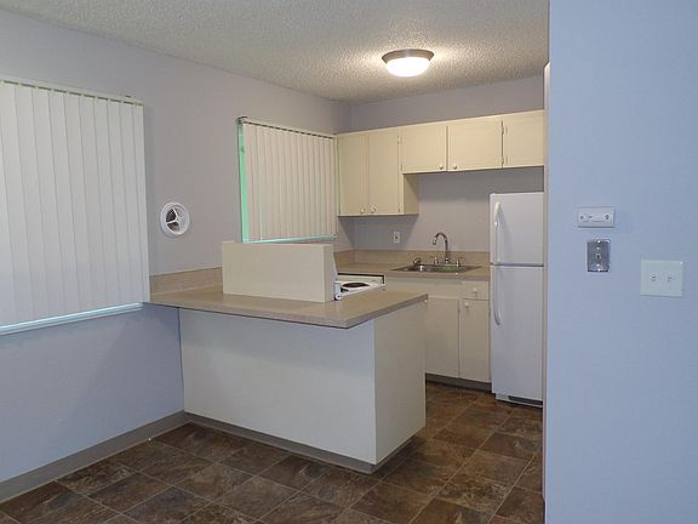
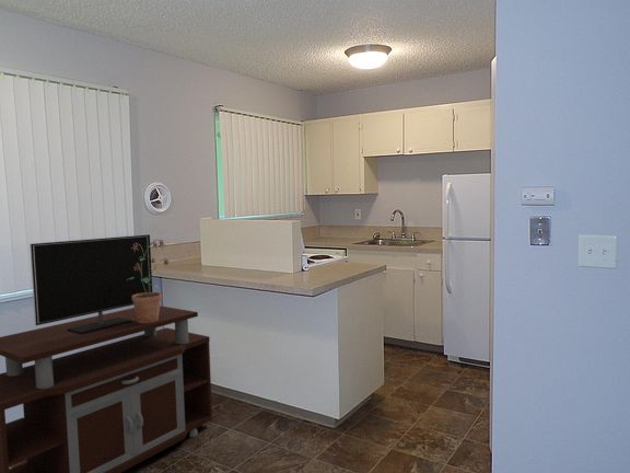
+ tv stand [0,233,213,473]
+ potted plant [127,239,170,323]
